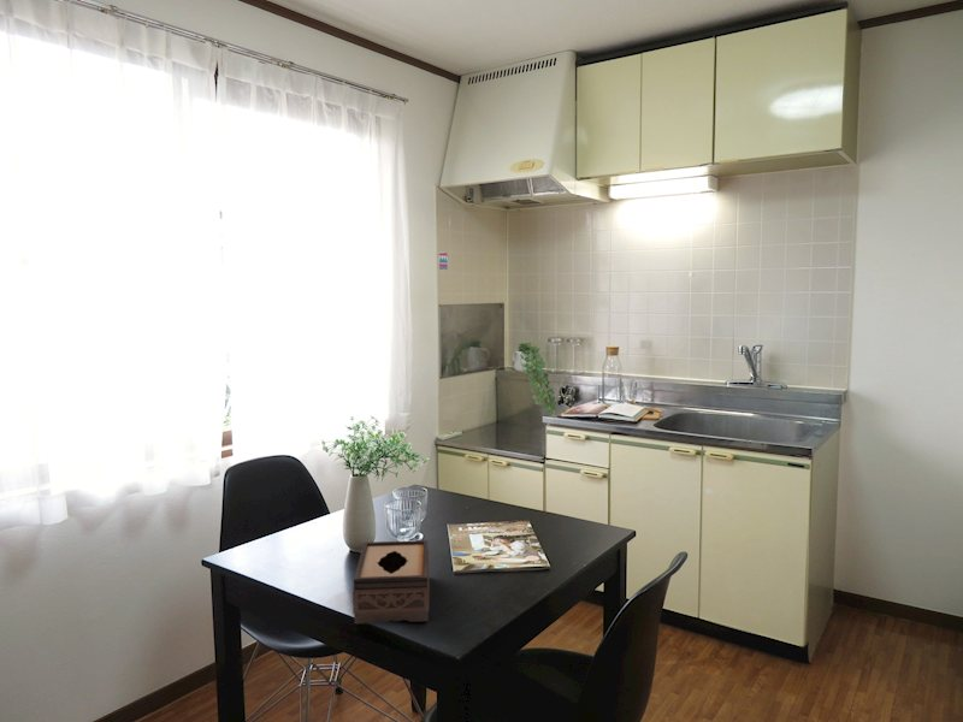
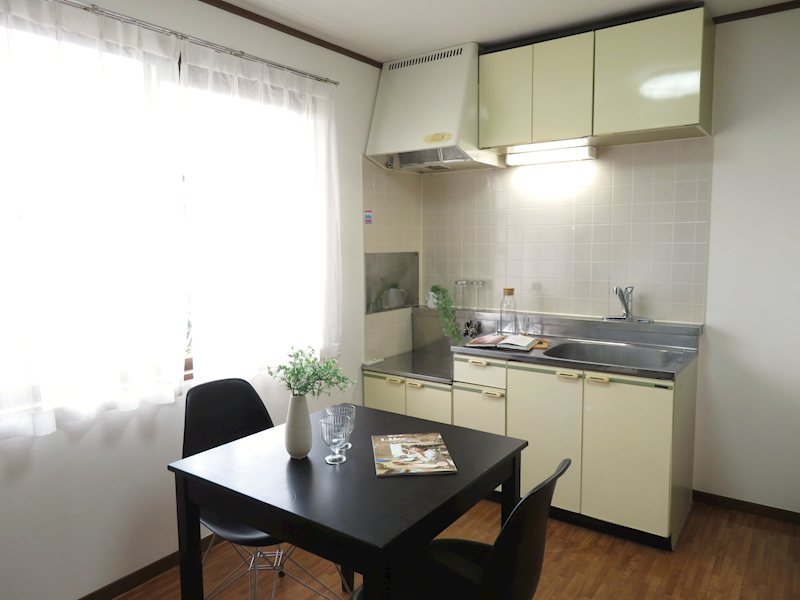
- tissue box [351,539,430,625]
